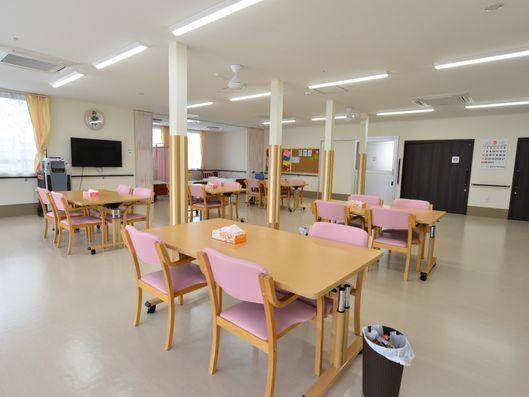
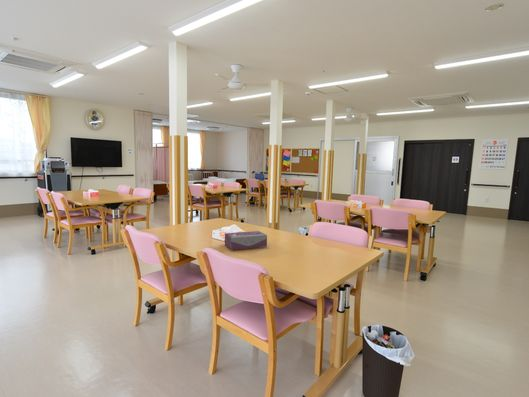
+ tissue box [224,230,268,251]
